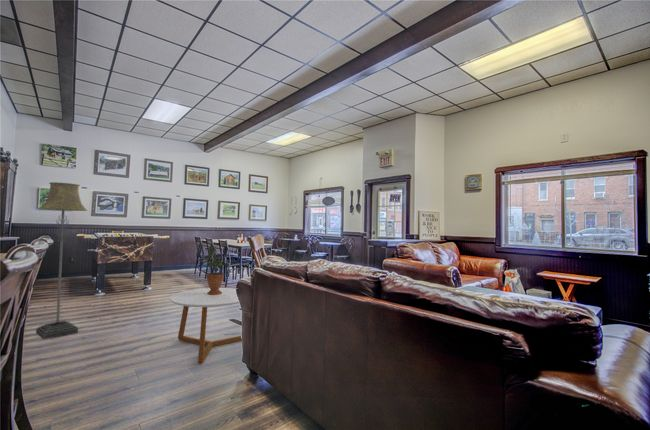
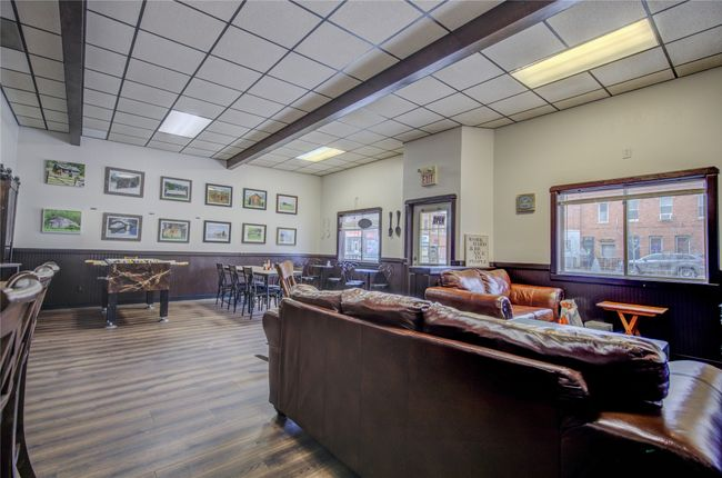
- potted plant [204,243,225,295]
- coffee table [169,287,243,364]
- floor lamp [35,181,88,340]
